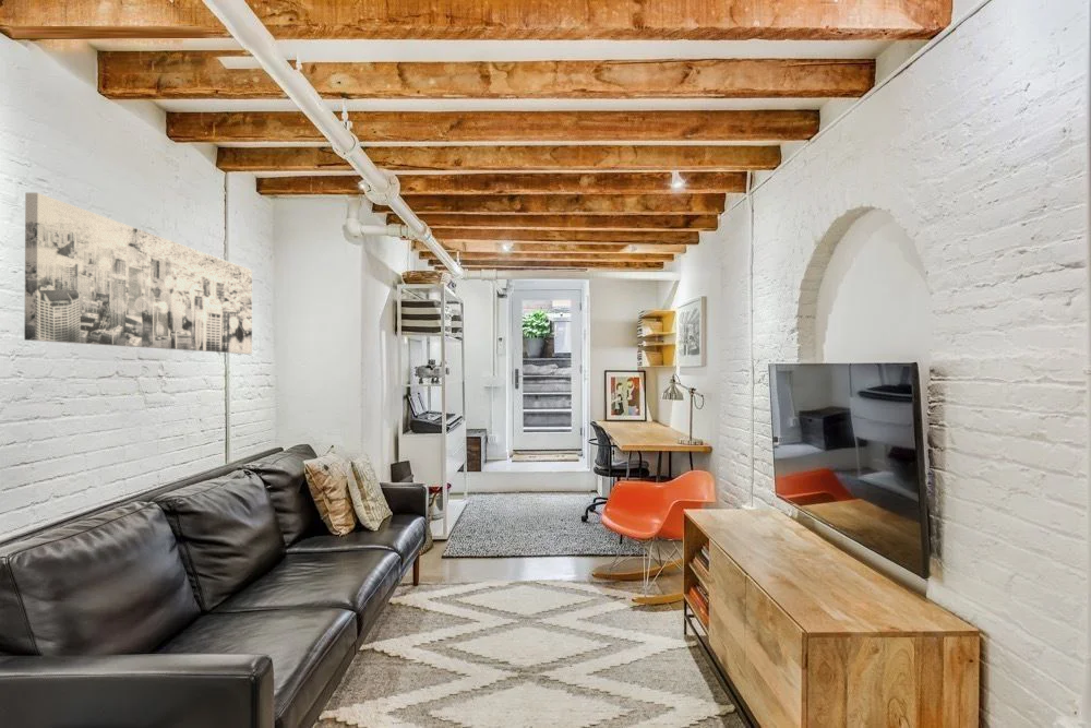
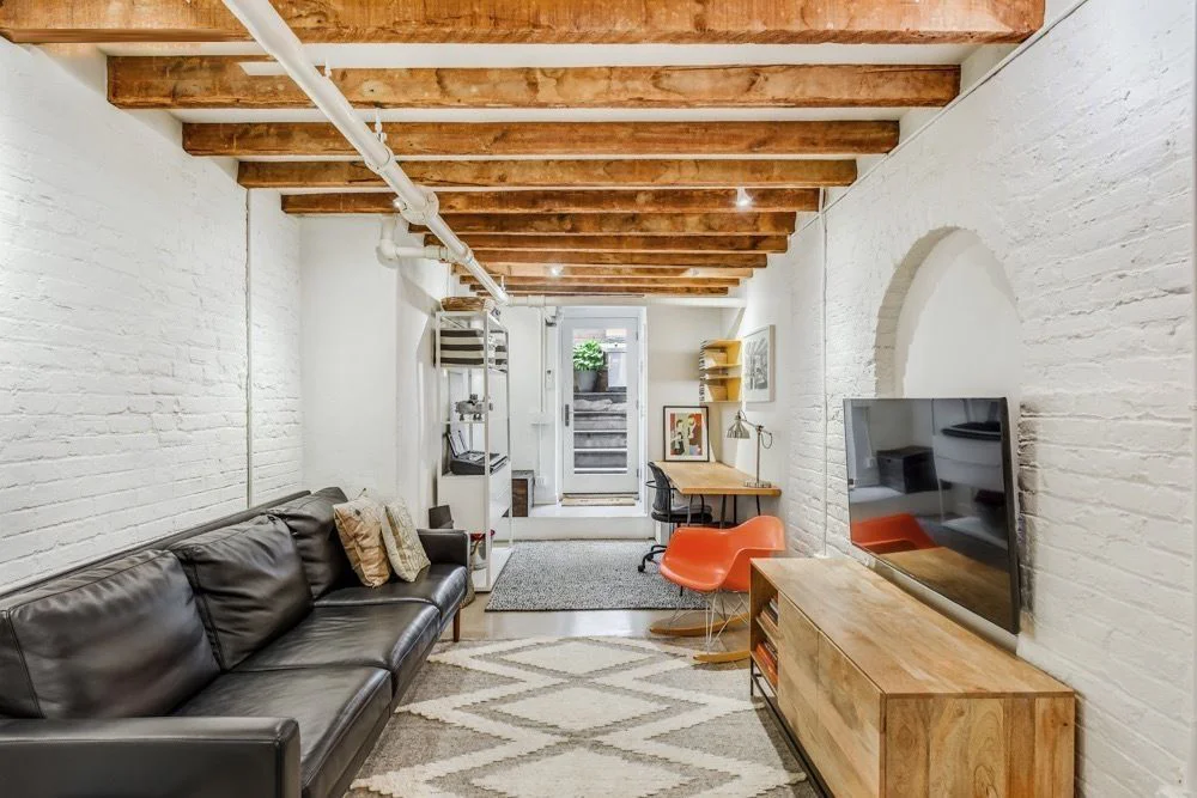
- wall art [23,192,253,355]
